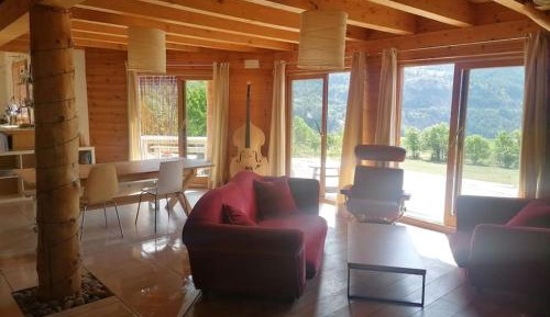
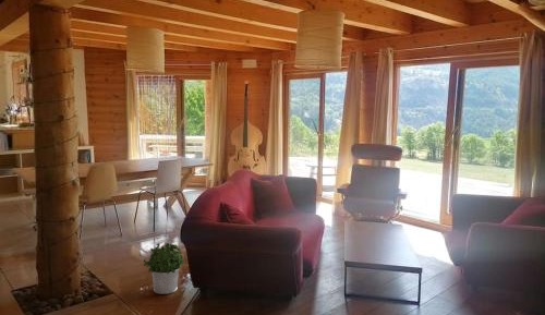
+ potted plant [143,242,185,295]
